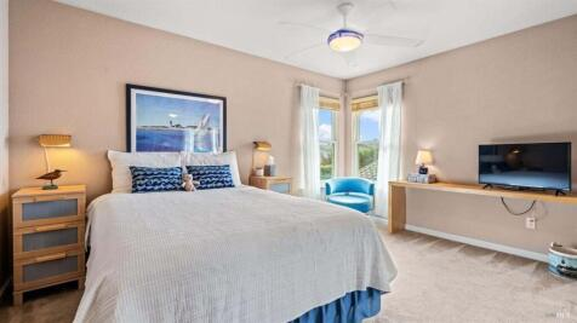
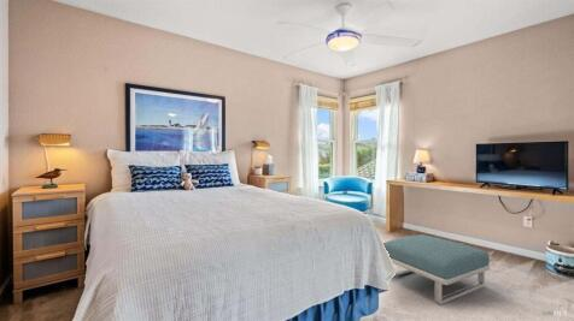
+ footstool [382,233,491,305]
